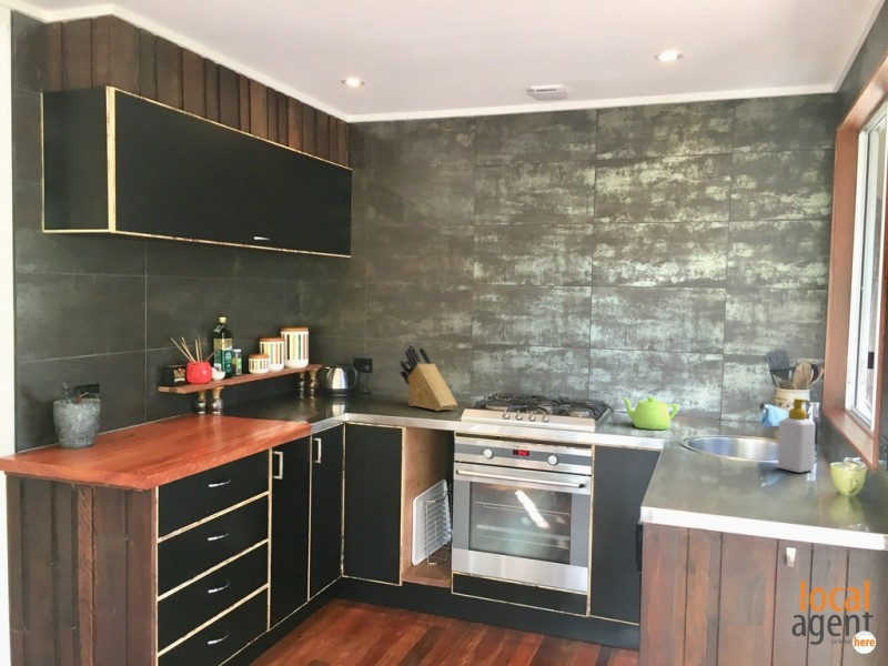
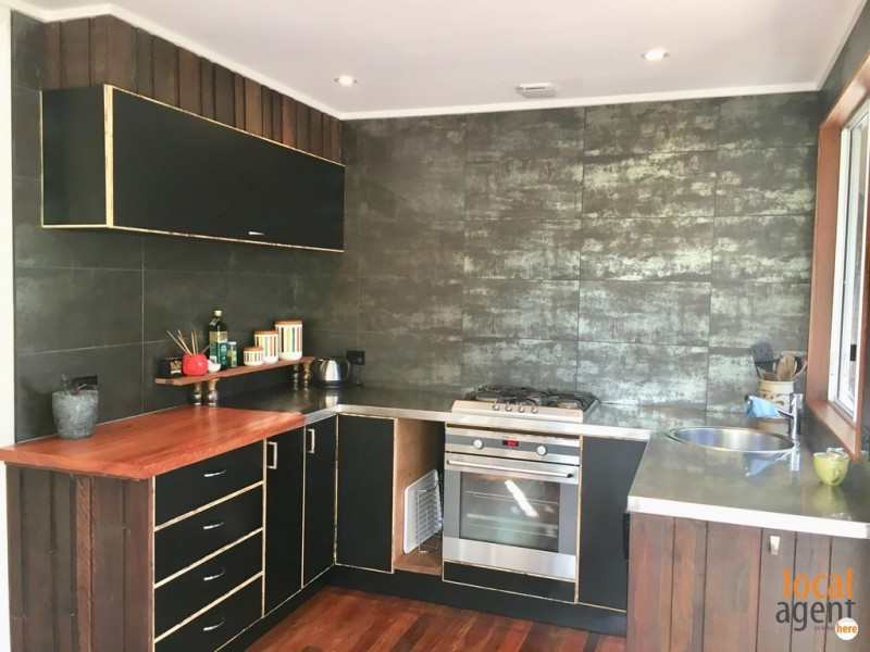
- soap bottle [777,397,816,473]
- knife block [398,344,458,412]
- teapot [620,396,679,431]
